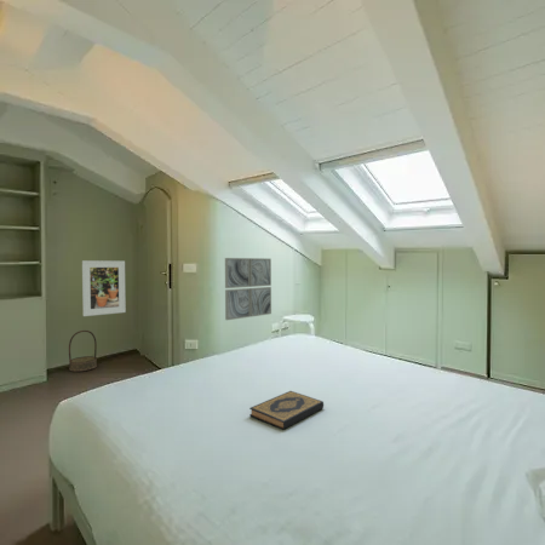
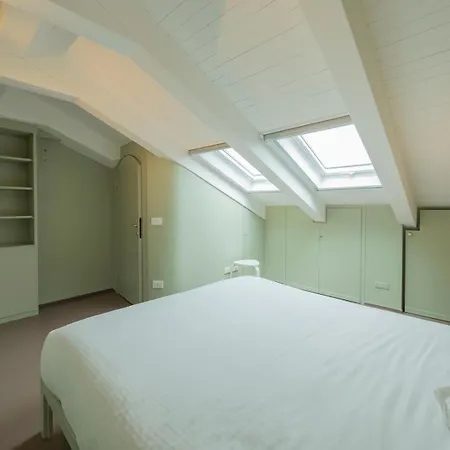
- wall art [224,257,272,321]
- basket [68,329,98,373]
- hardback book [248,390,325,430]
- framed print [81,259,127,317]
